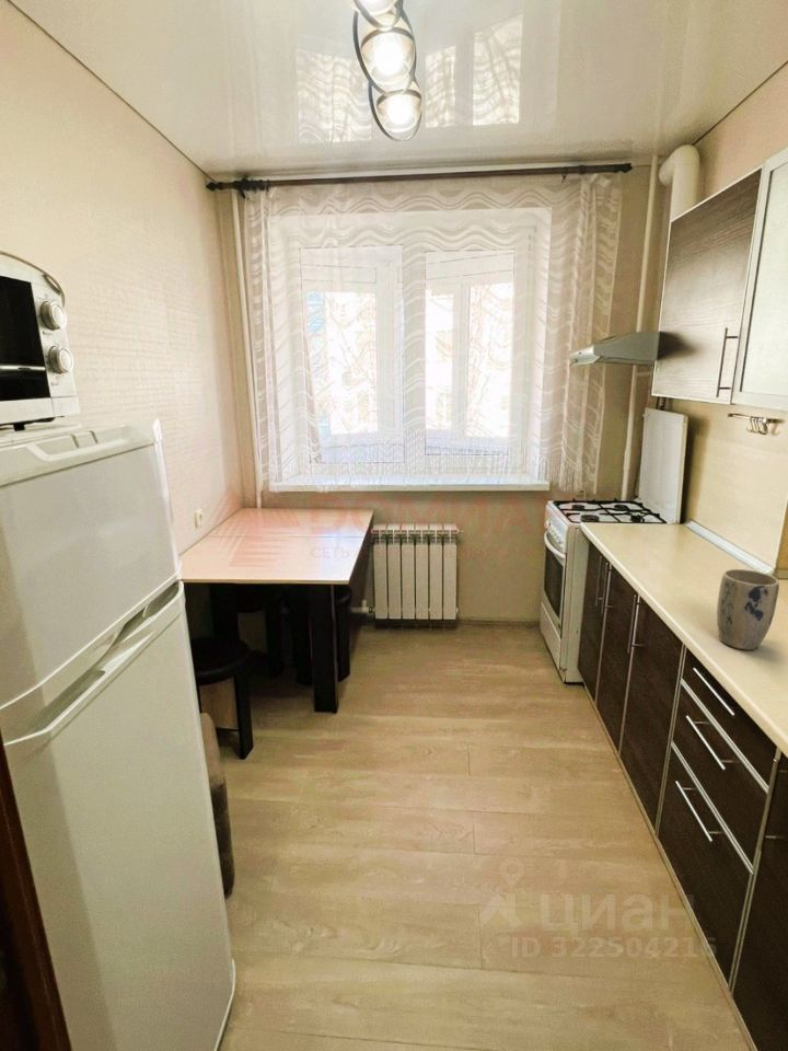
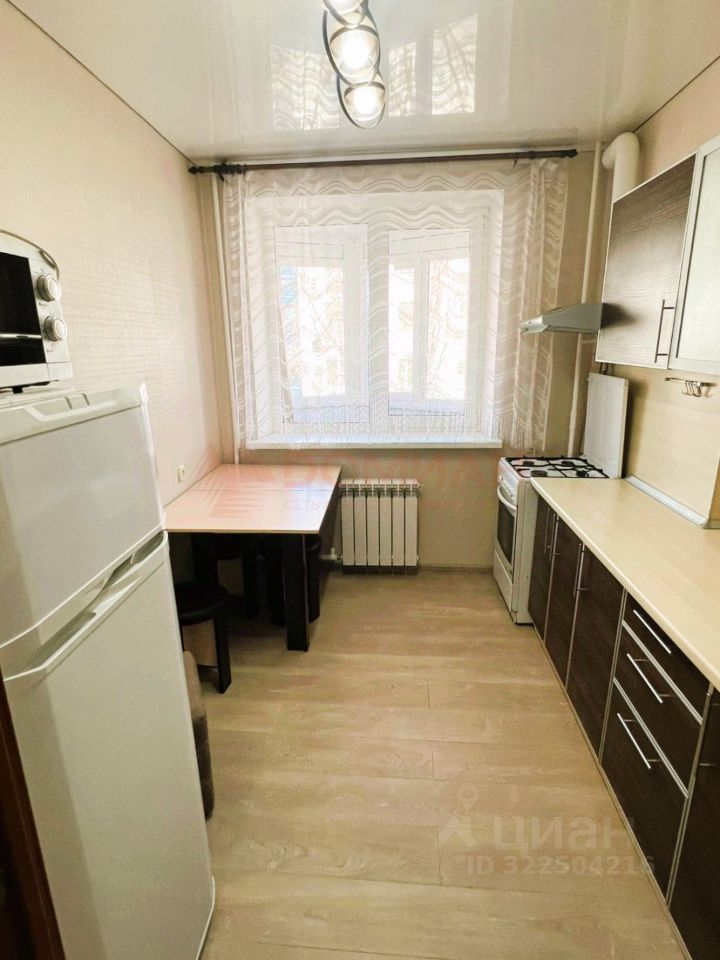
- plant pot [716,568,780,651]
